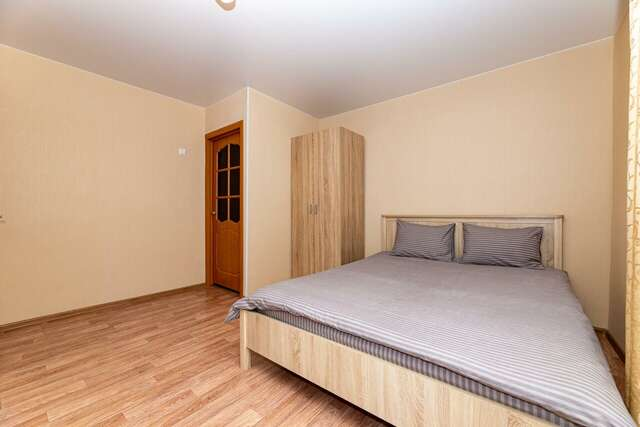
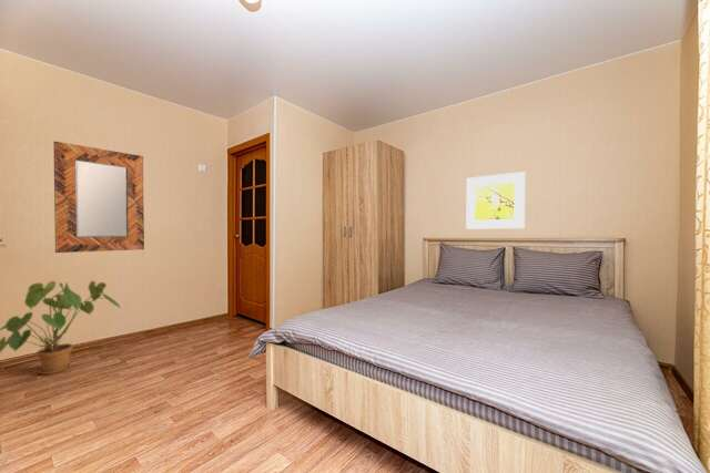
+ home mirror [52,141,145,254]
+ house plant [0,280,122,376]
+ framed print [466,171,526,229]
